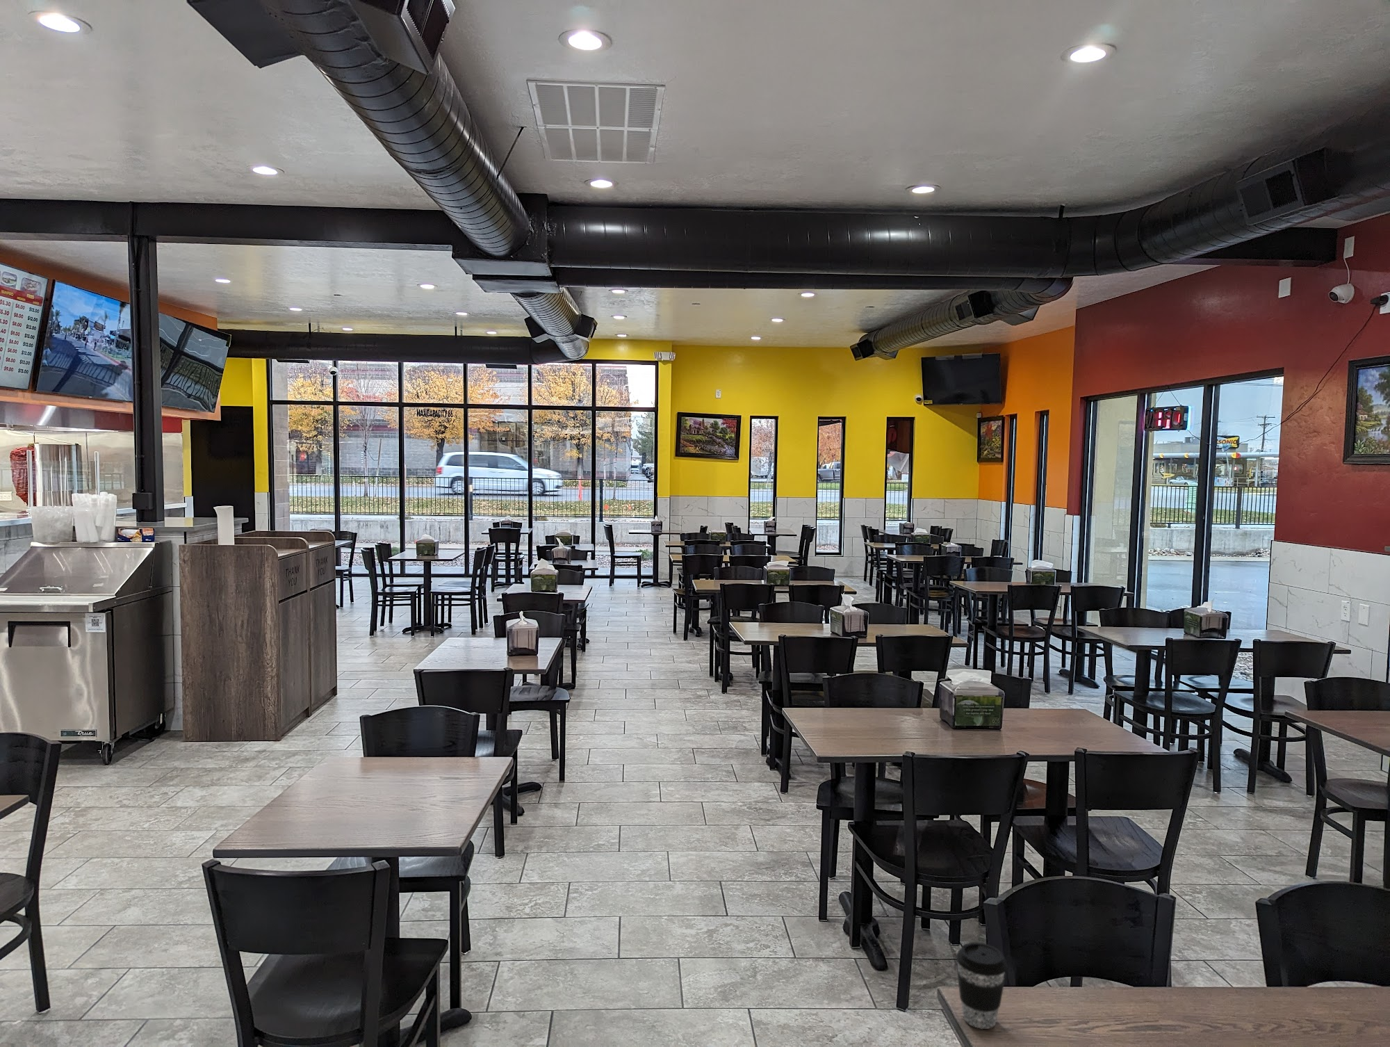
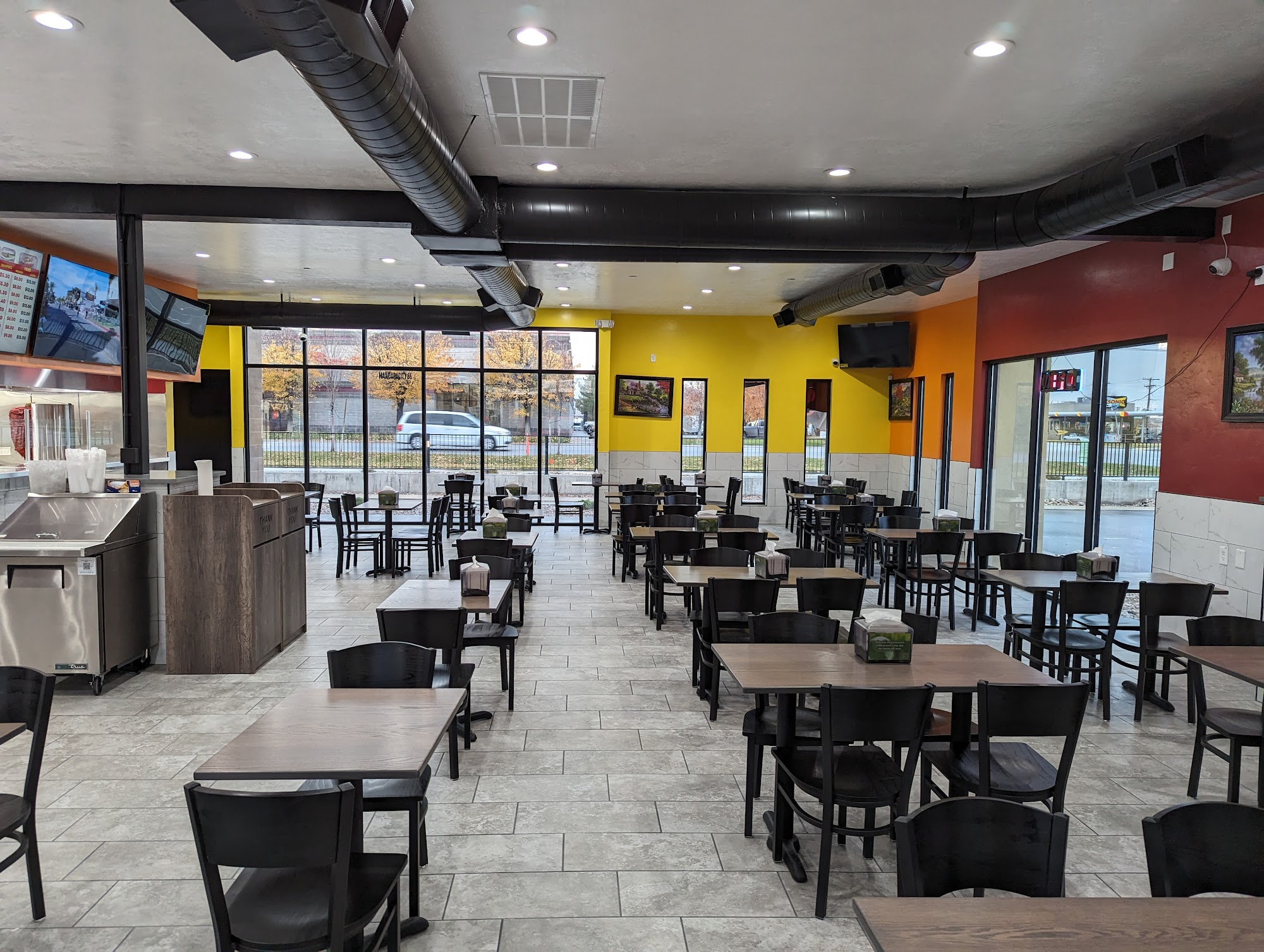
- coffee cup [956,943,1007,1029]
